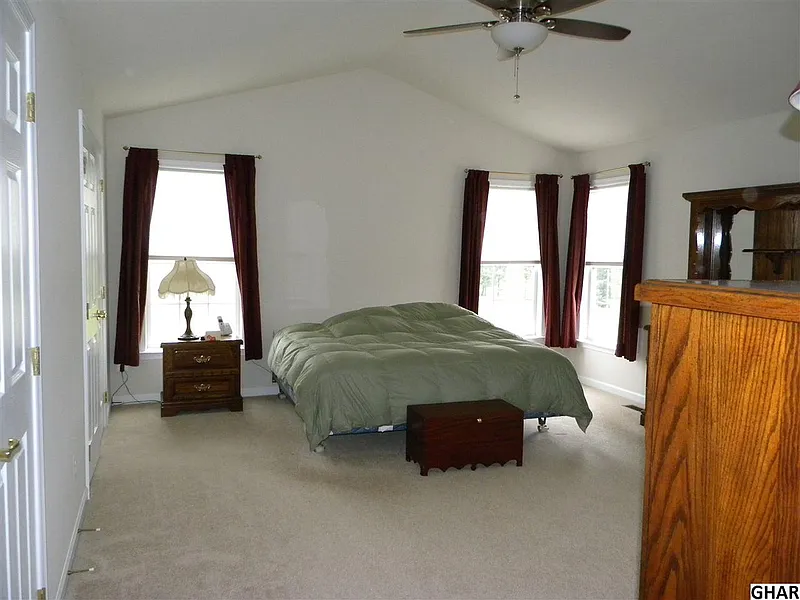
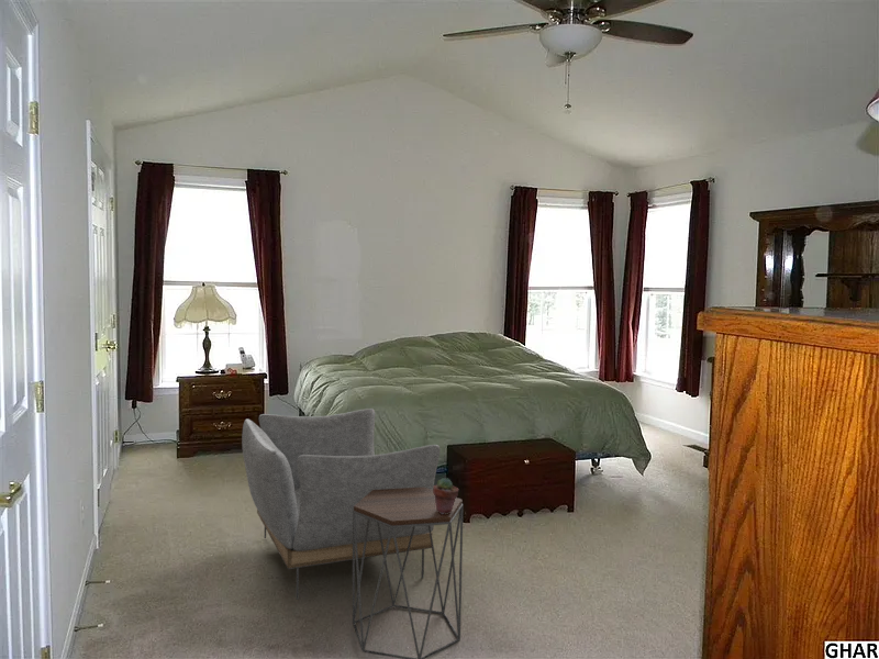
+ potted succulent [433,477,459,514]
+ armchair [241,407,441,601]
+ side table [352,487,464,659]
